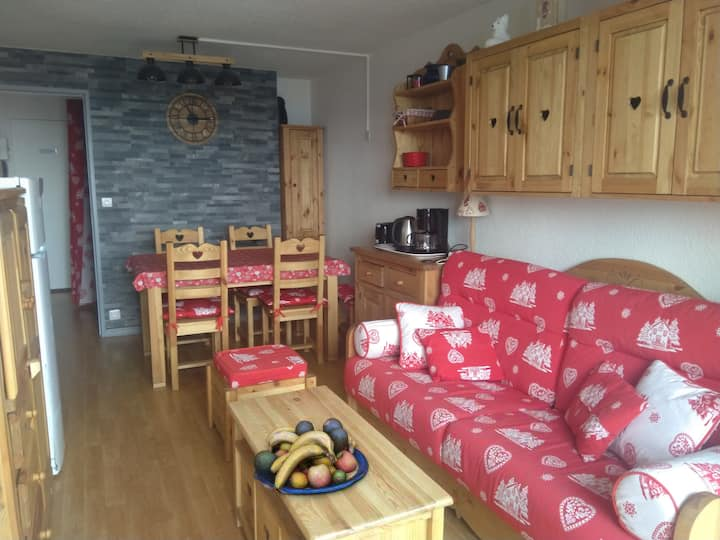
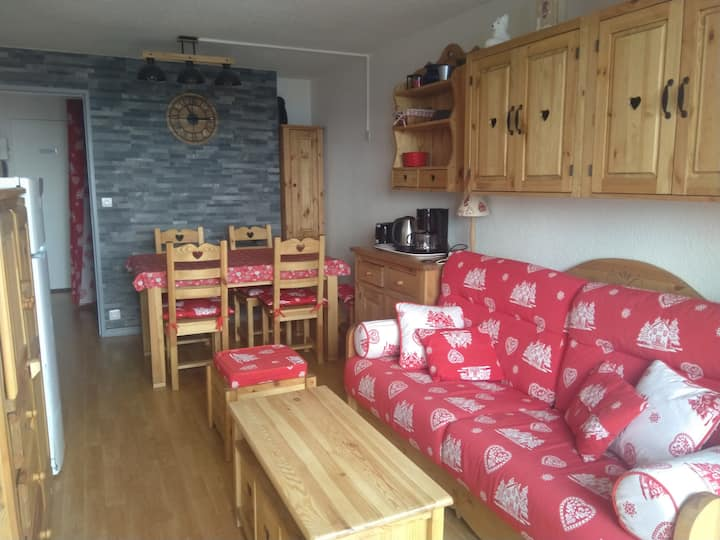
- fruit bowl [252,417,369,495]
